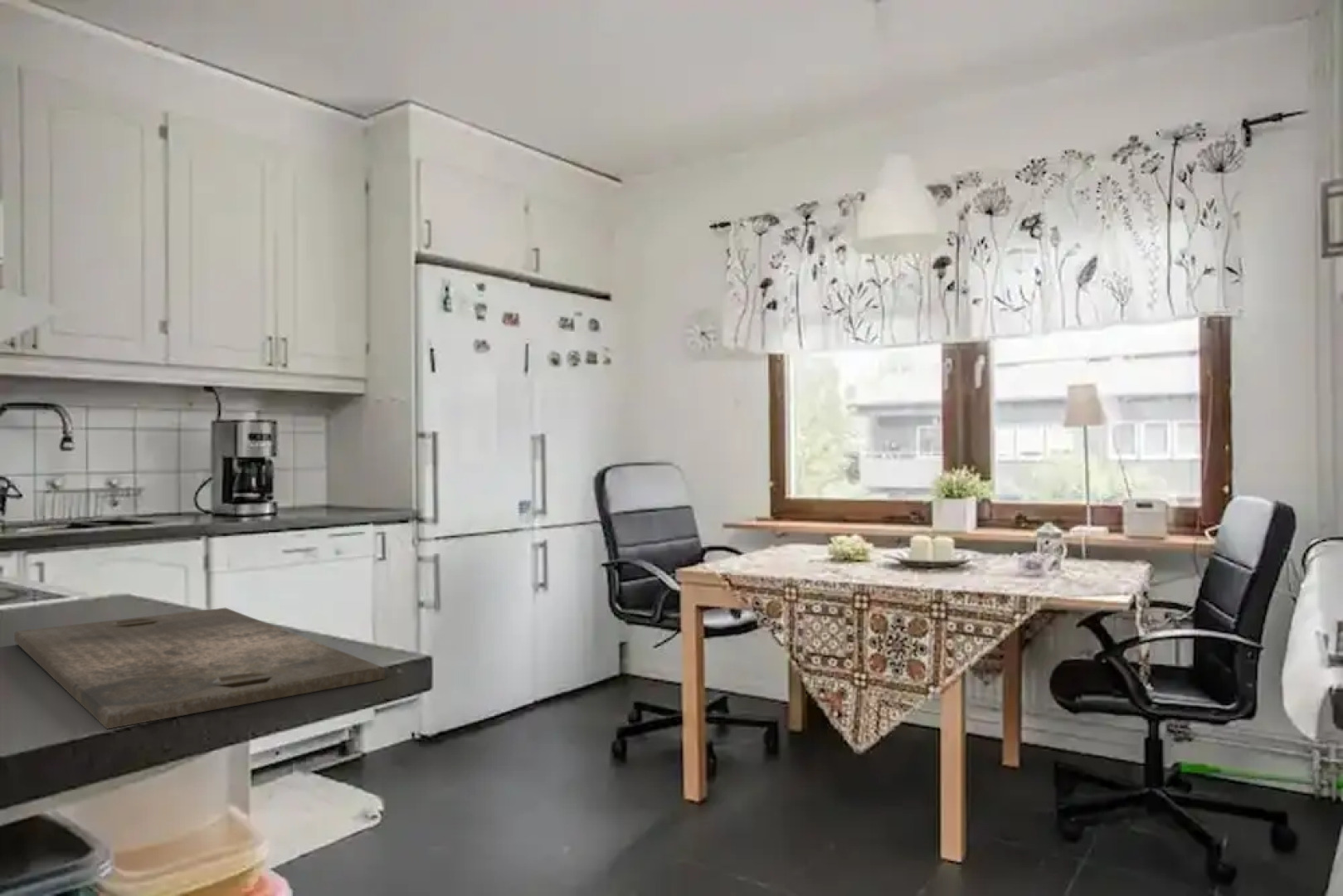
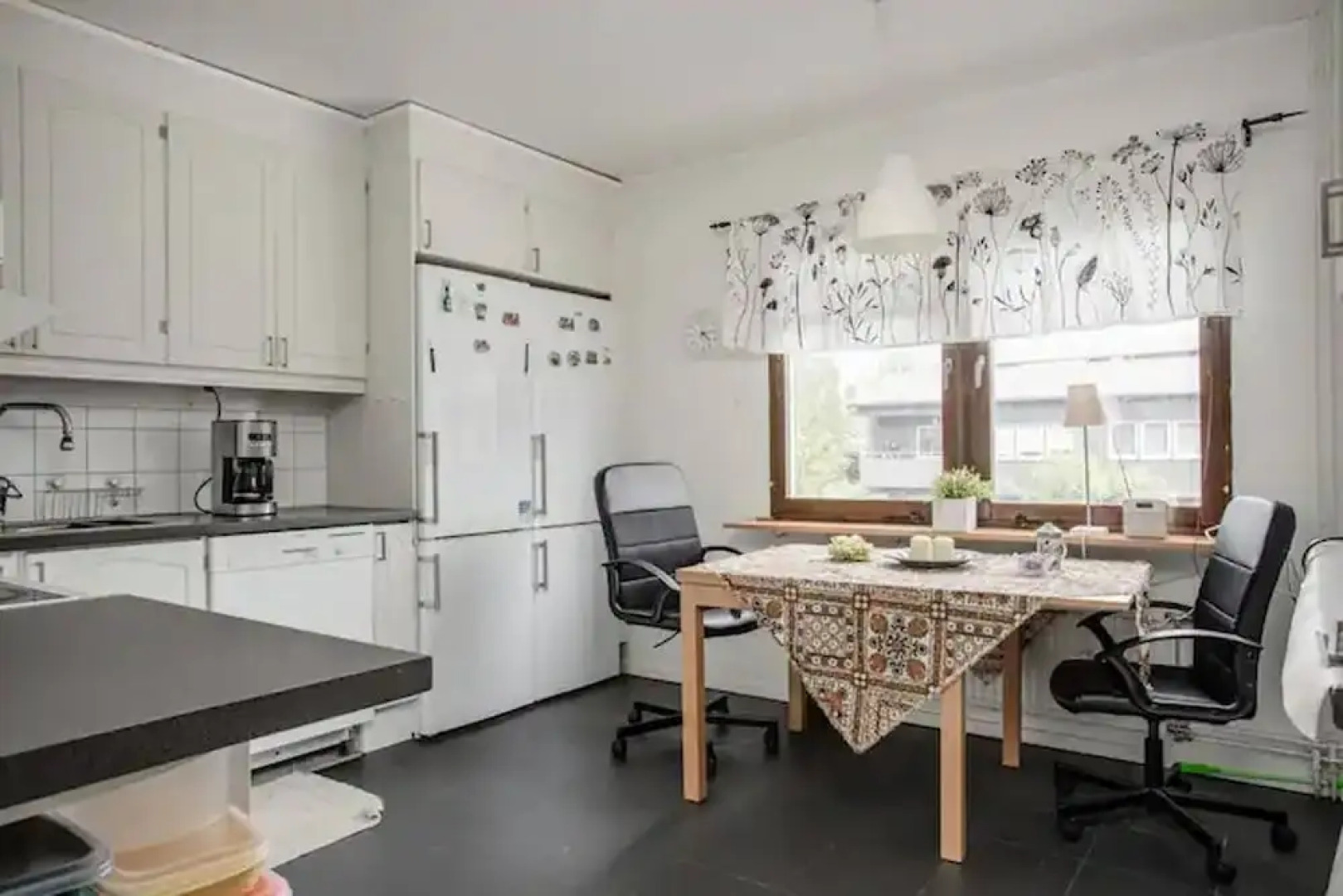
- cutting board [13,607,386,730]
